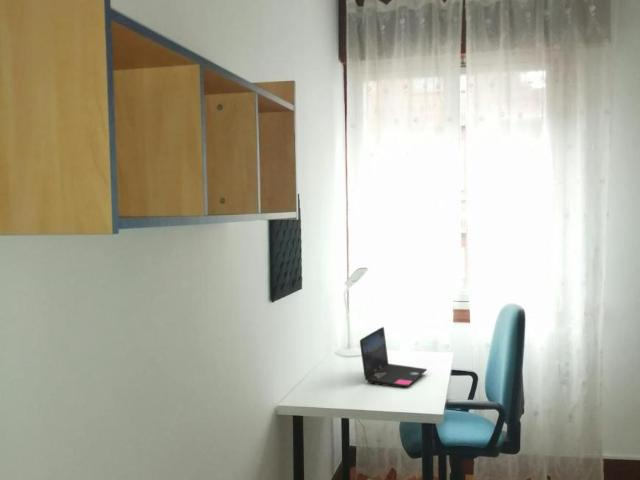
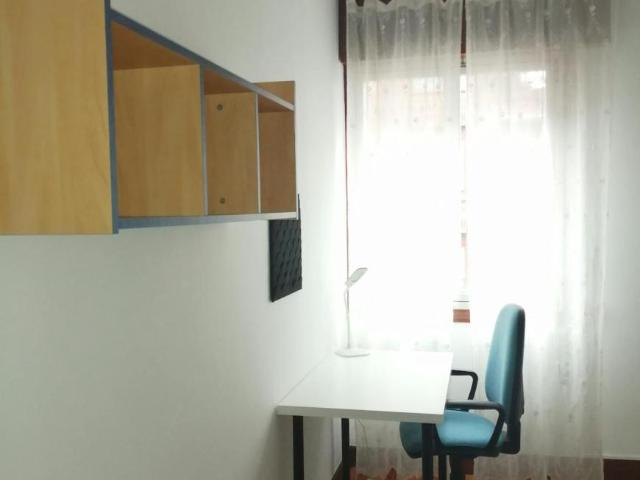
- laptop [359,326,428,388]
